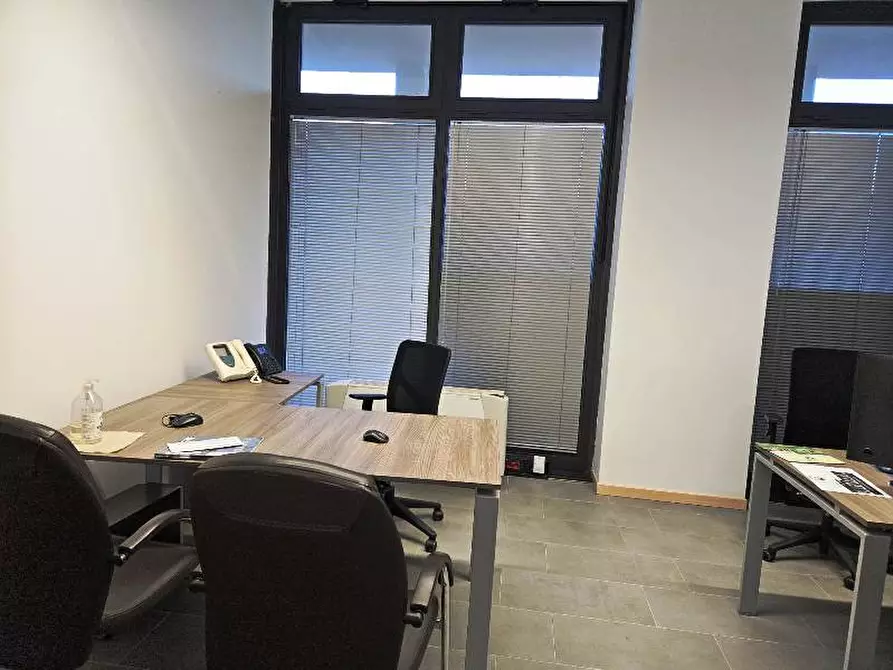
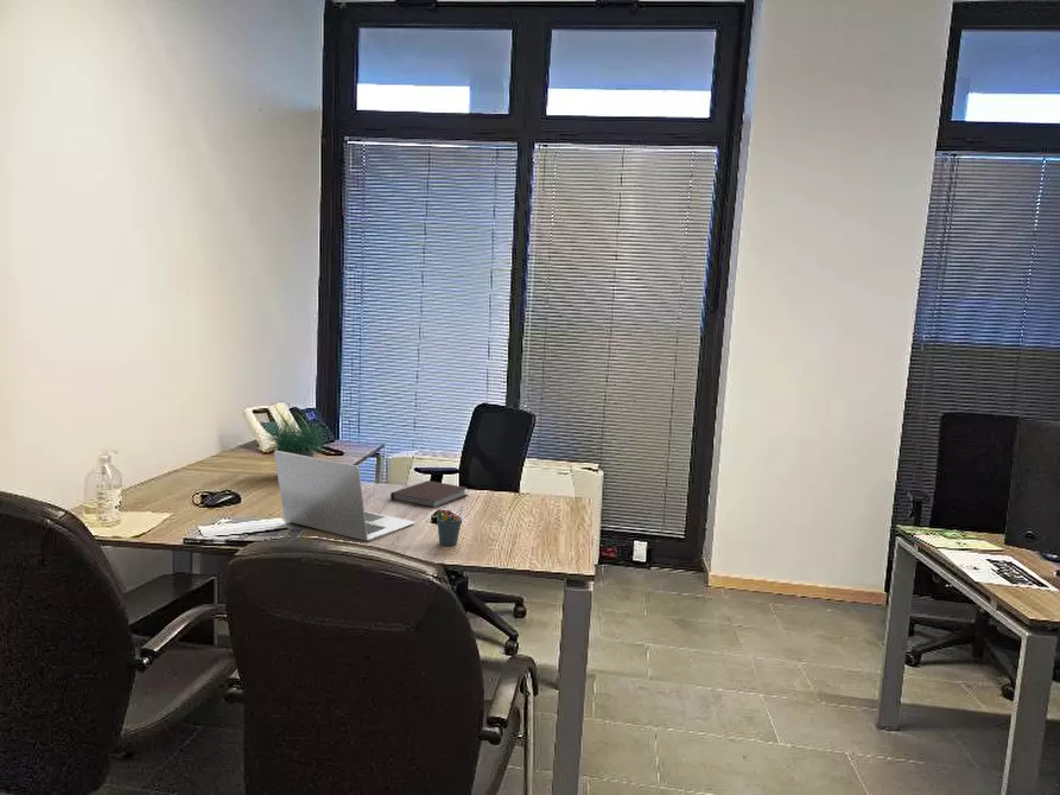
+ notebook [389,479,469,509]
+ pen holder [436,504,465,547]
+ potted plant [255,399,334,458]
+ laptop [273,450,417,542]
